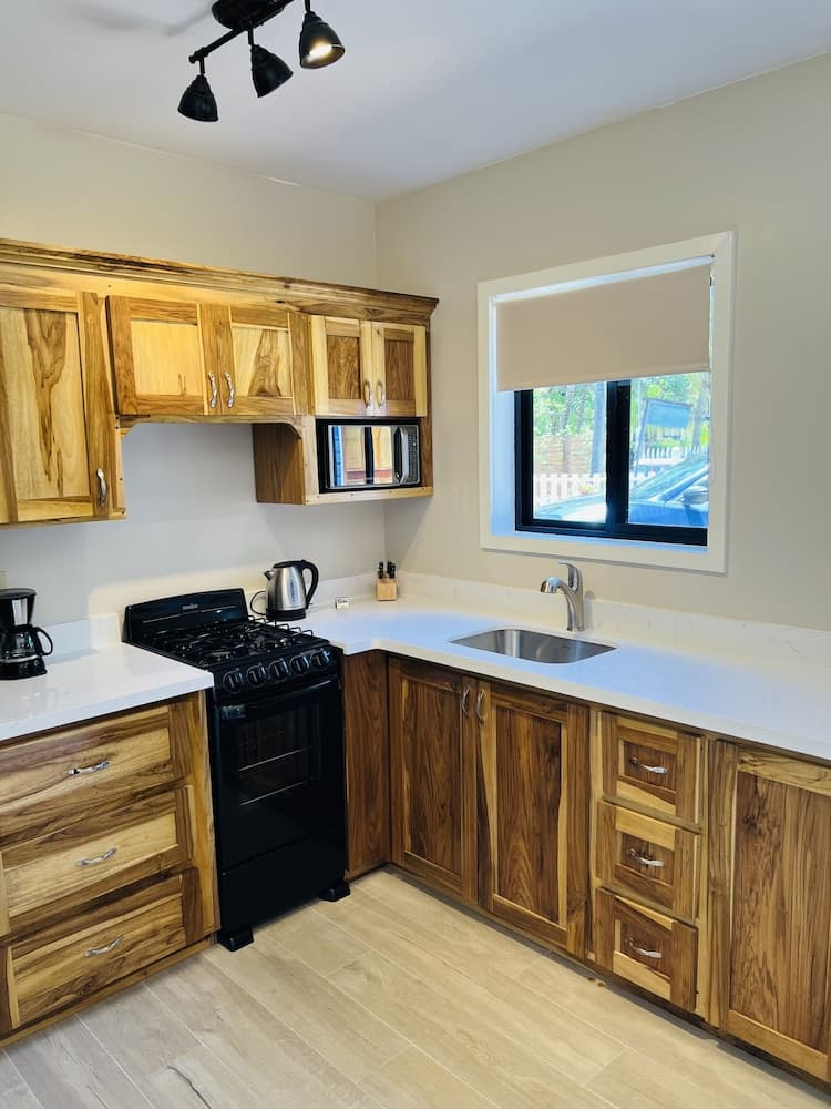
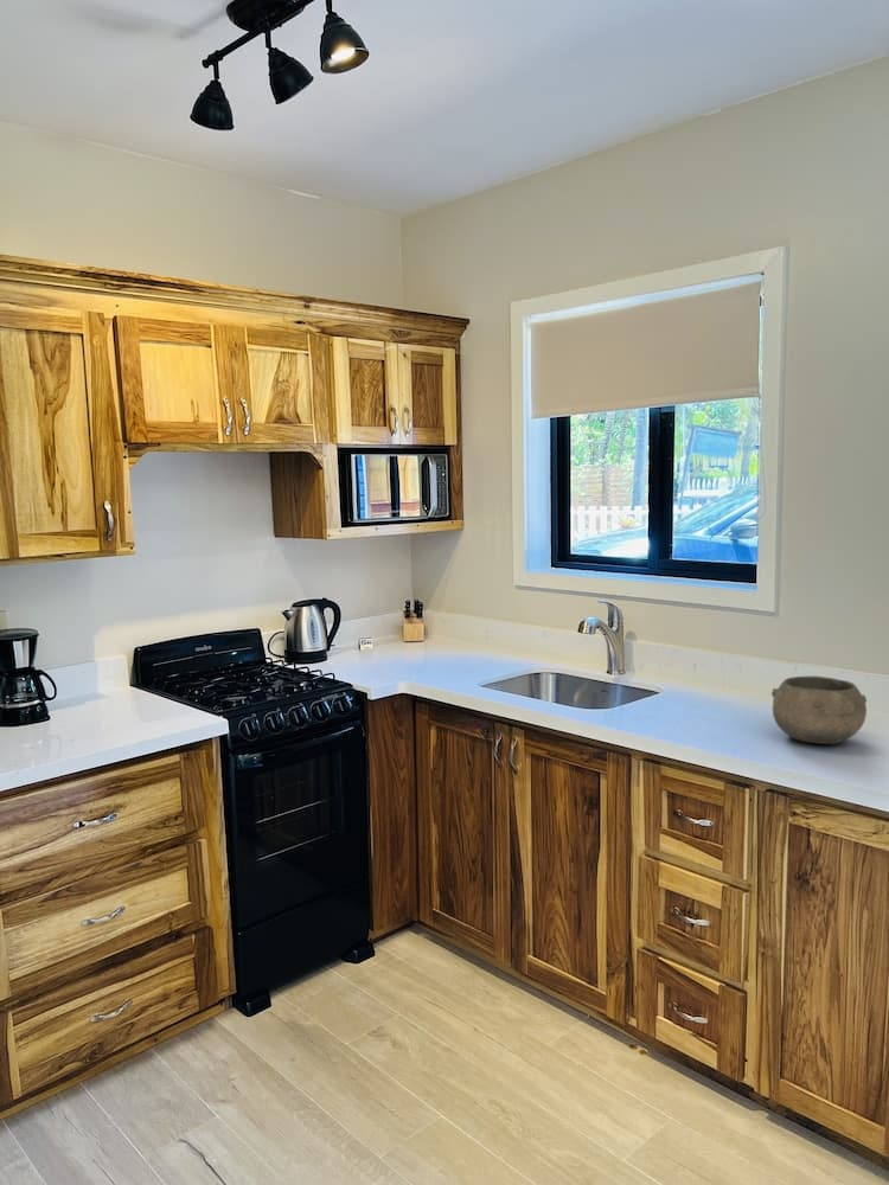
+ bowl [770,675,868,745]
